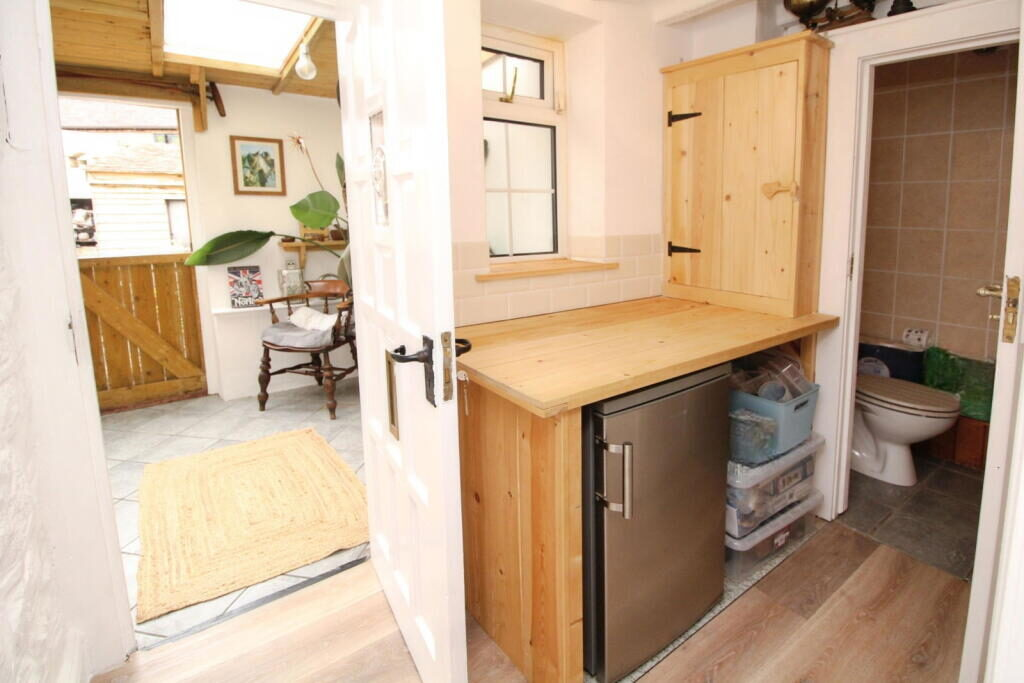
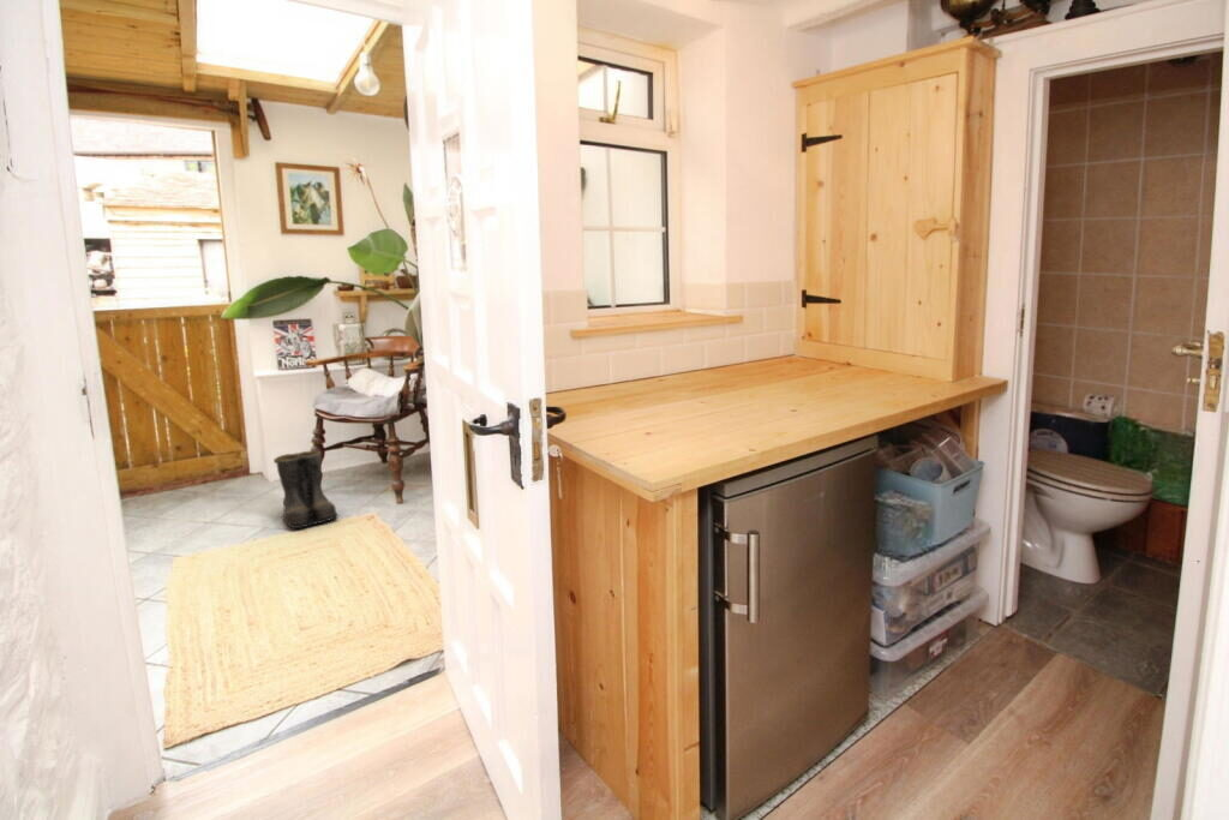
+ boots [272,450,341,529]
